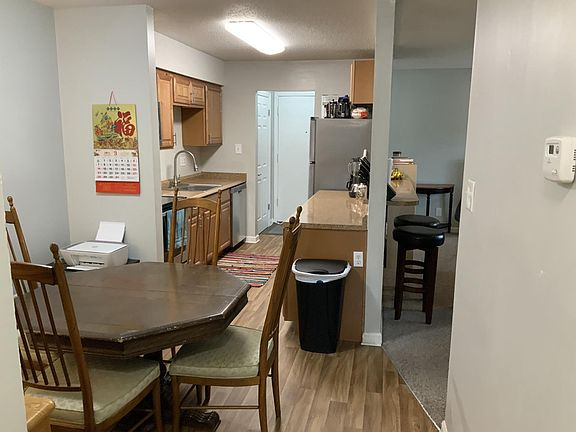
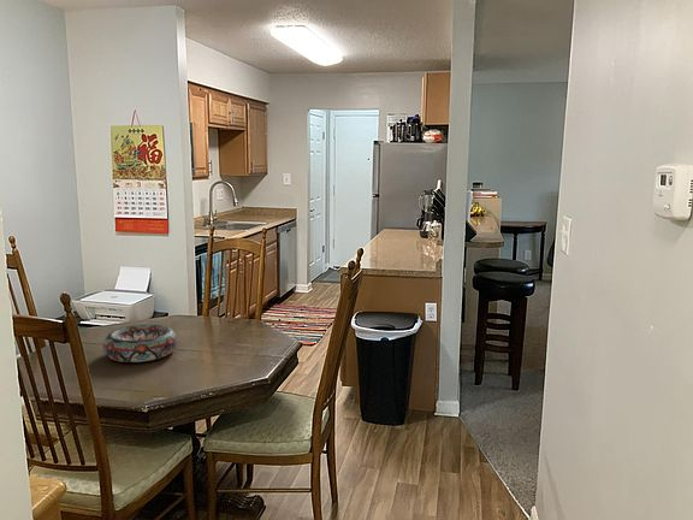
+ decorative bowl [102,324,178,364]
